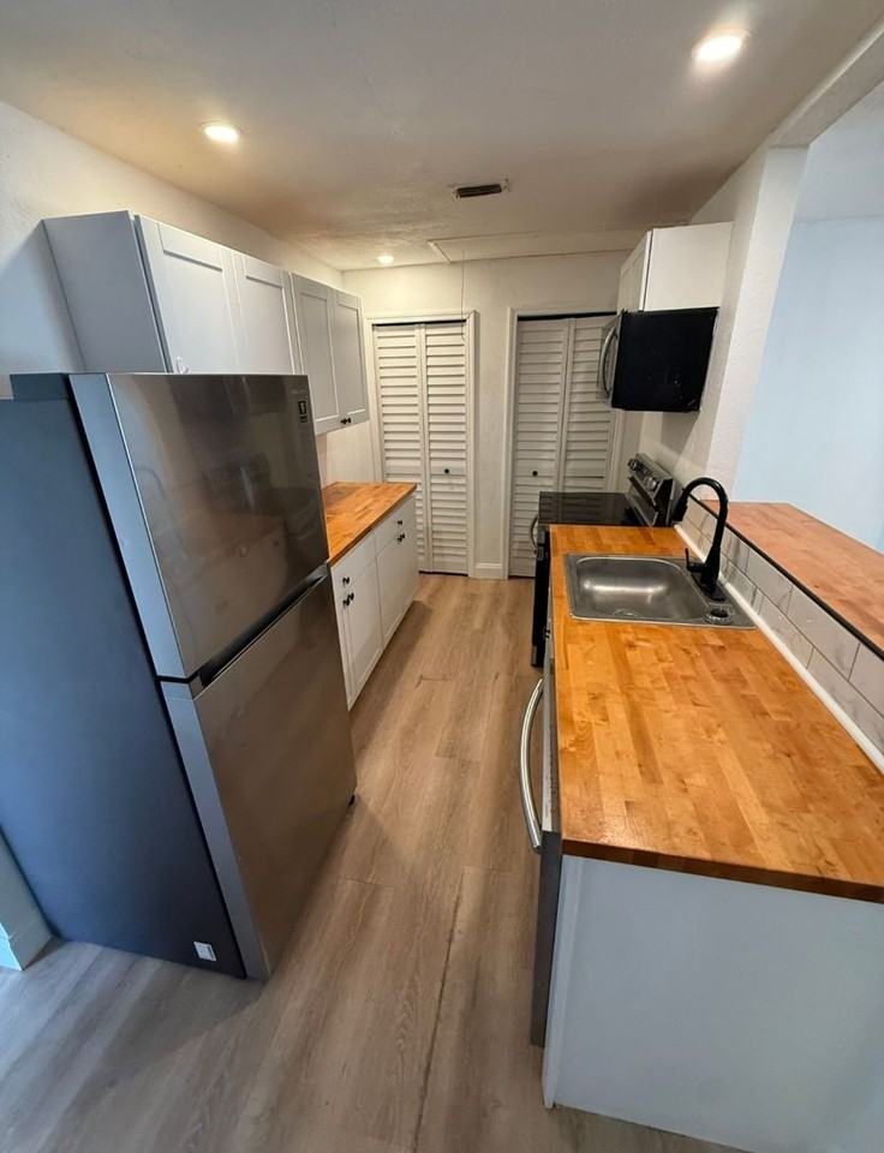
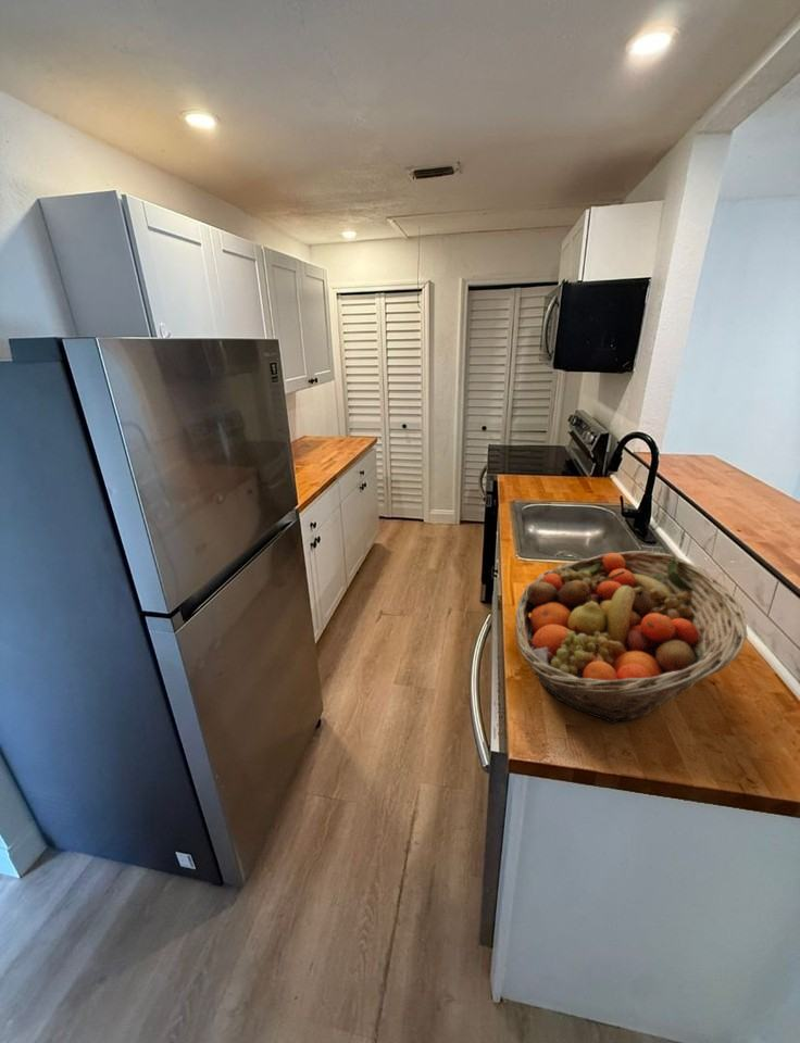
+ fruit basket [514,550,749,725]
